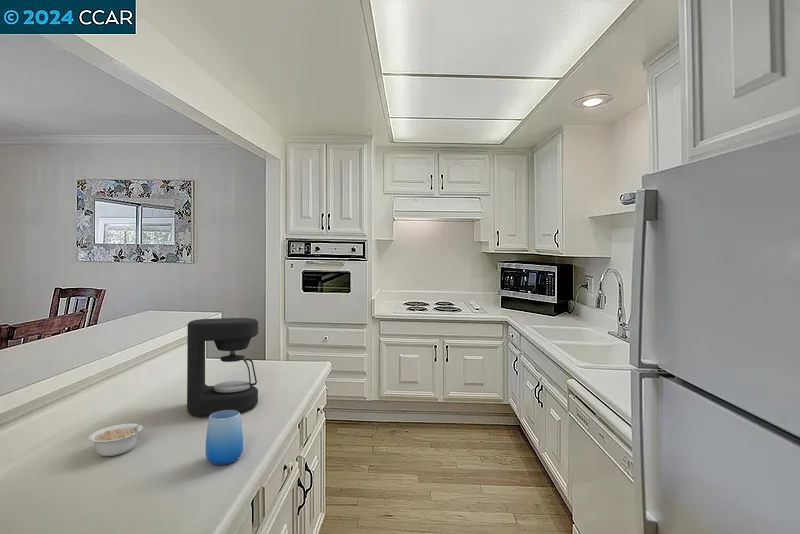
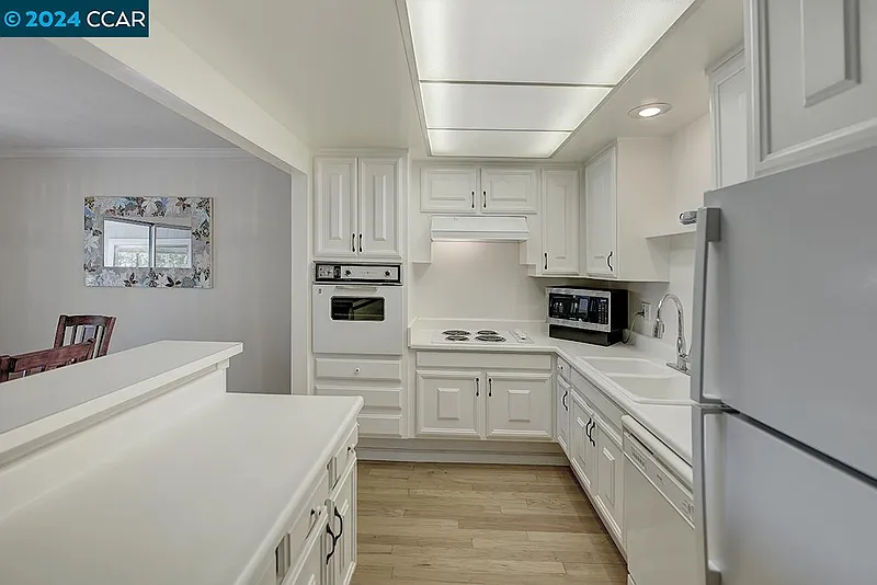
- cup [205,410,244,466]
- legume [88,417,151,457]
- coffee maker [186,317,259,417]
